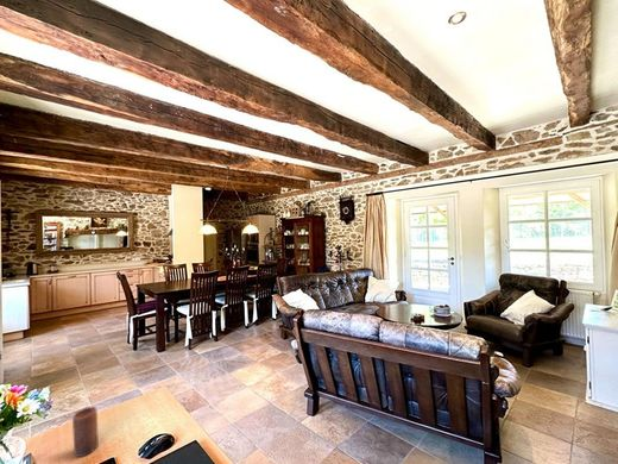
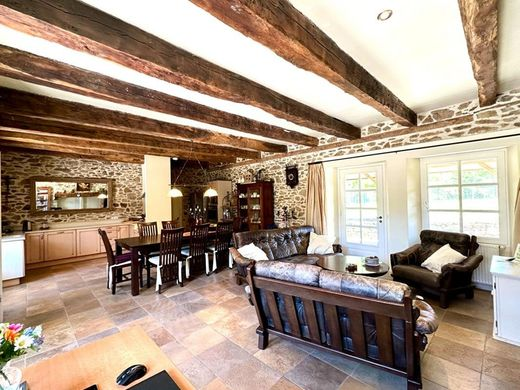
- candle [71,406,100,458]
